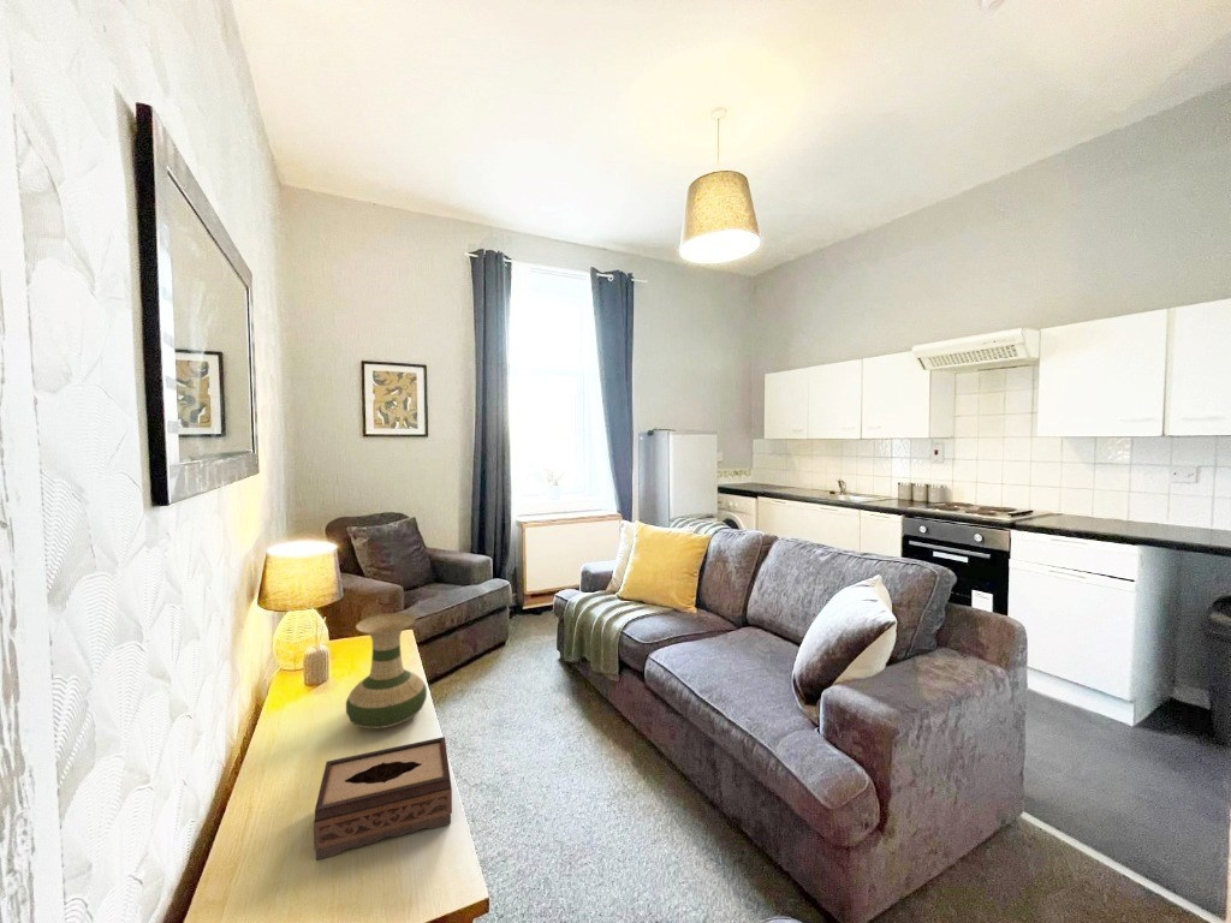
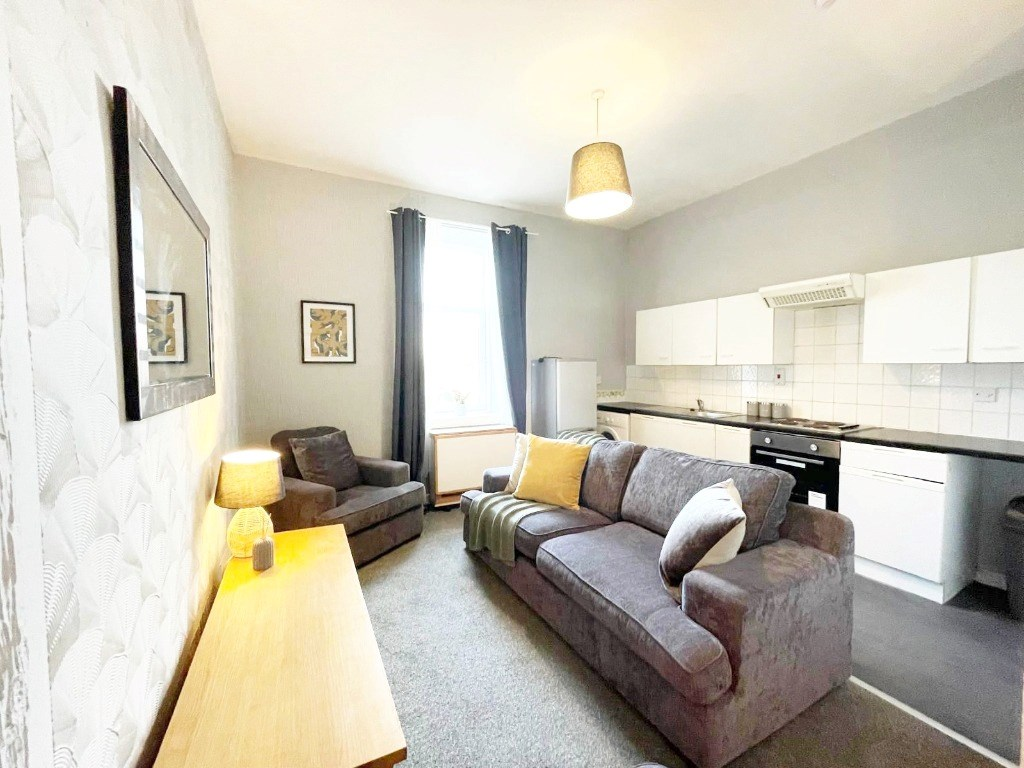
- vase [345,612,428,730]
- tissue box [313,736,453,862]
